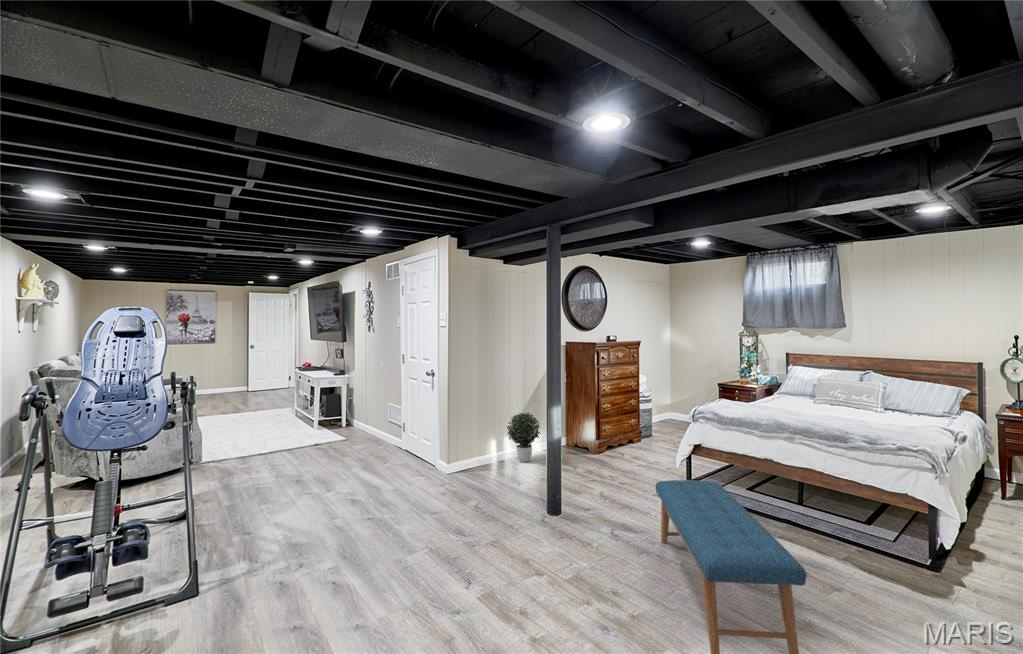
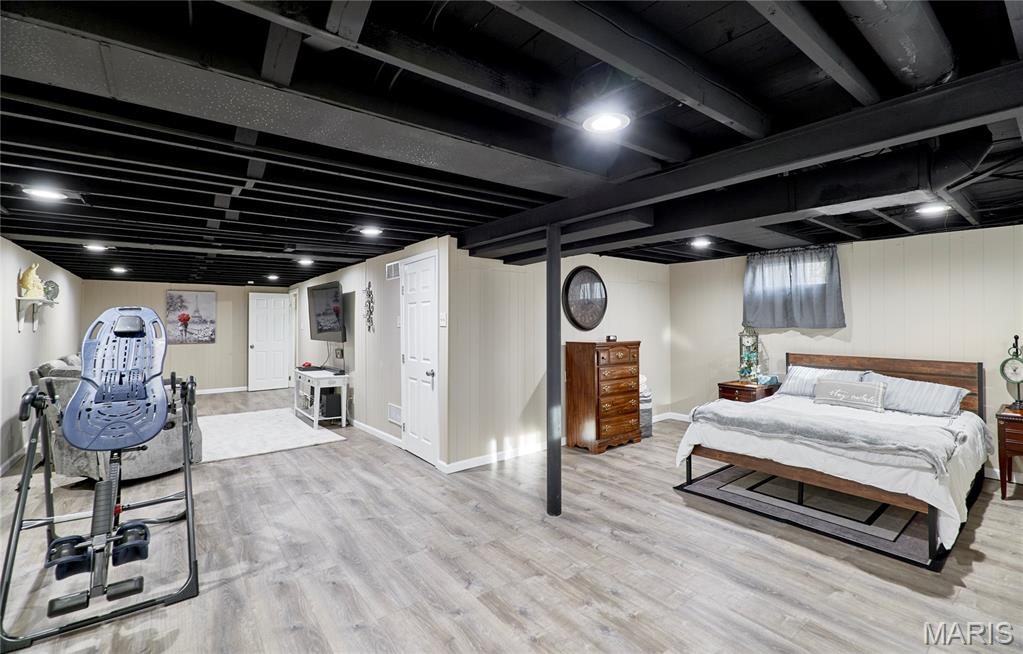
- potted plant [506,412,542,464]
- bench [655,479,807,654]
